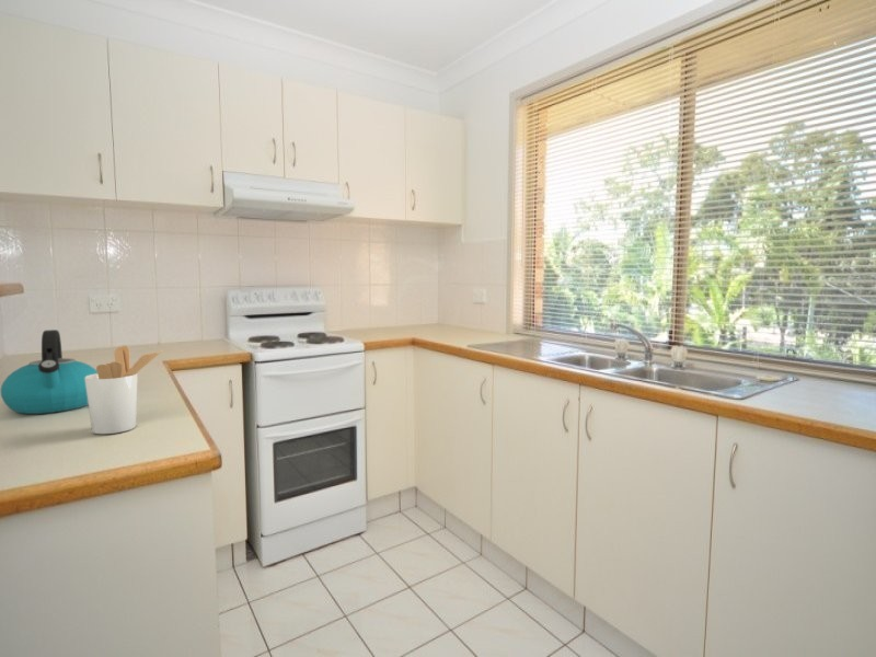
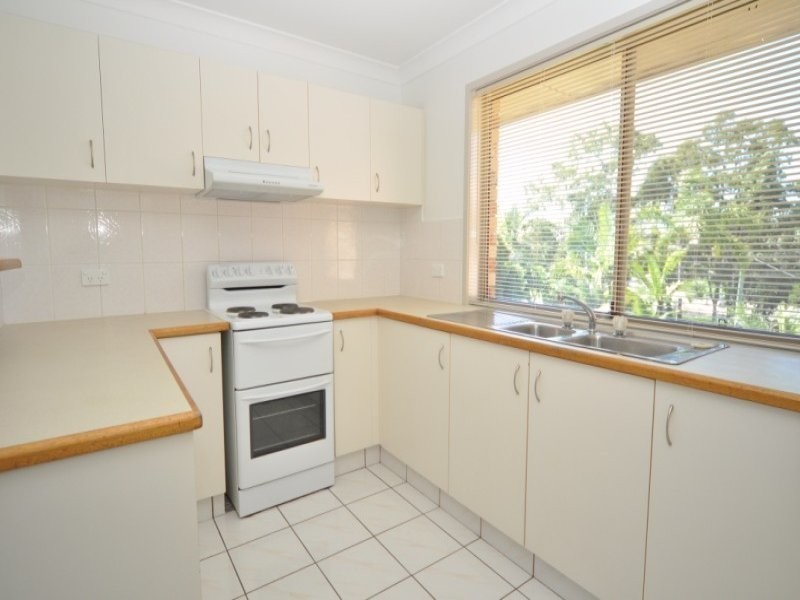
- kettle [0,328,97,415]
- utensil holder [84,345,163,435]
